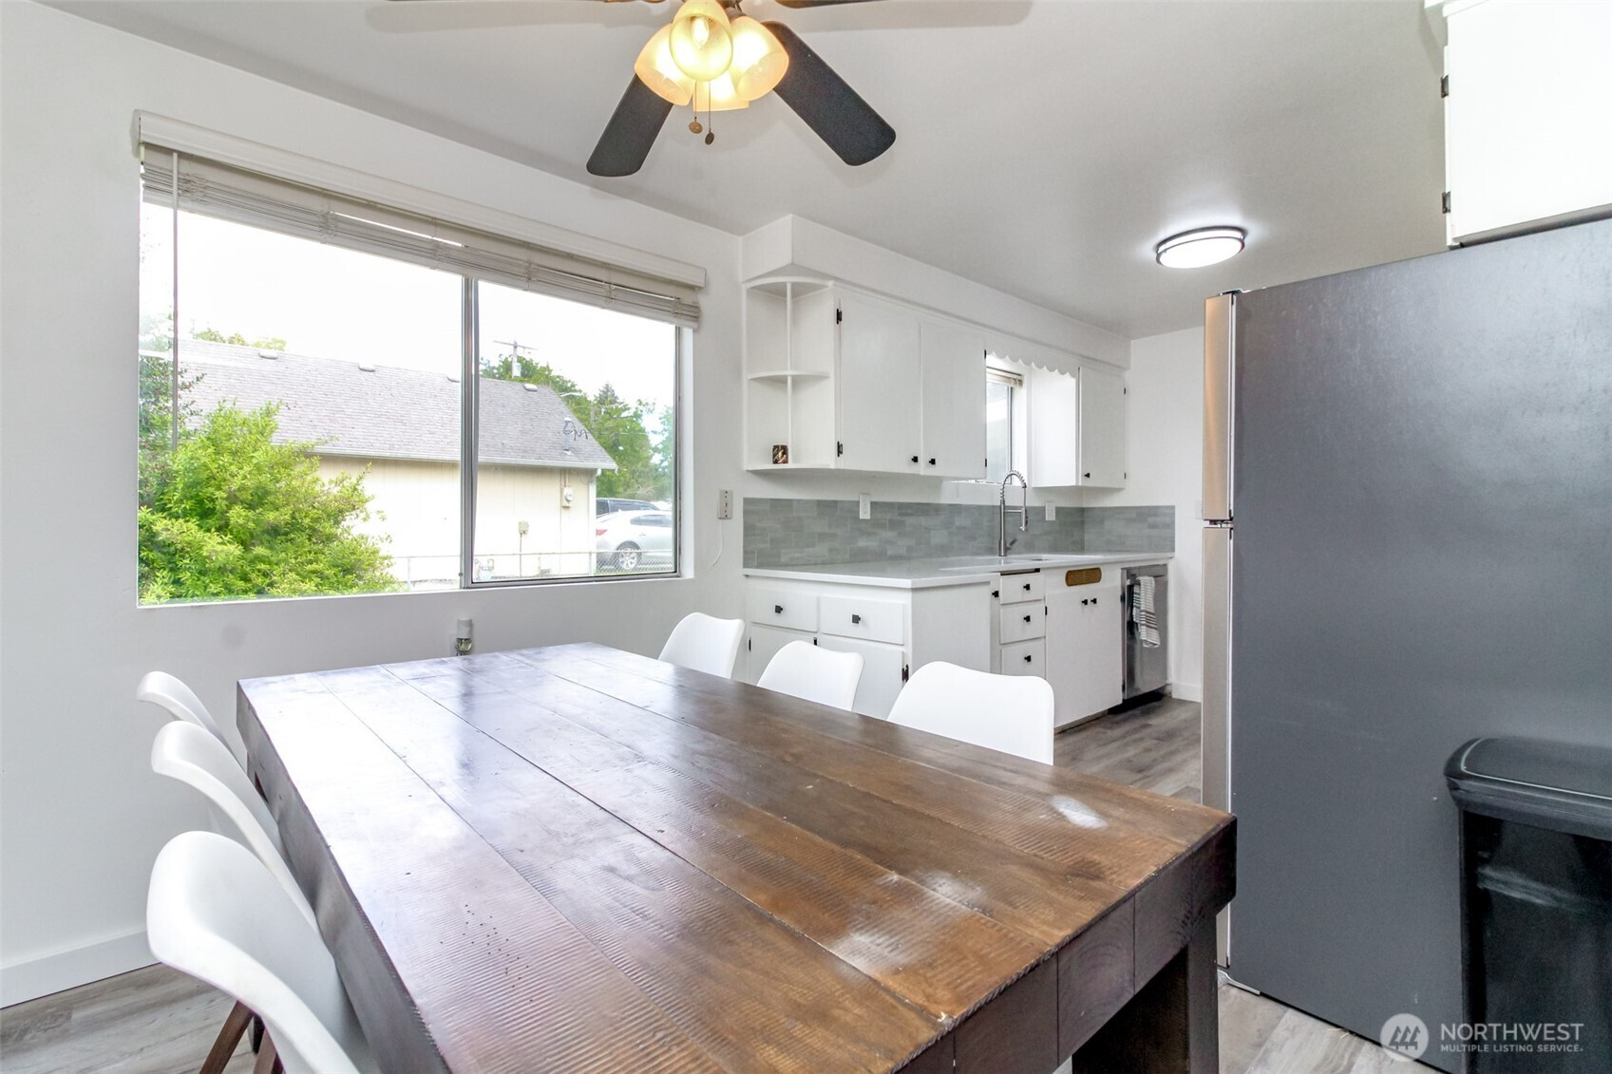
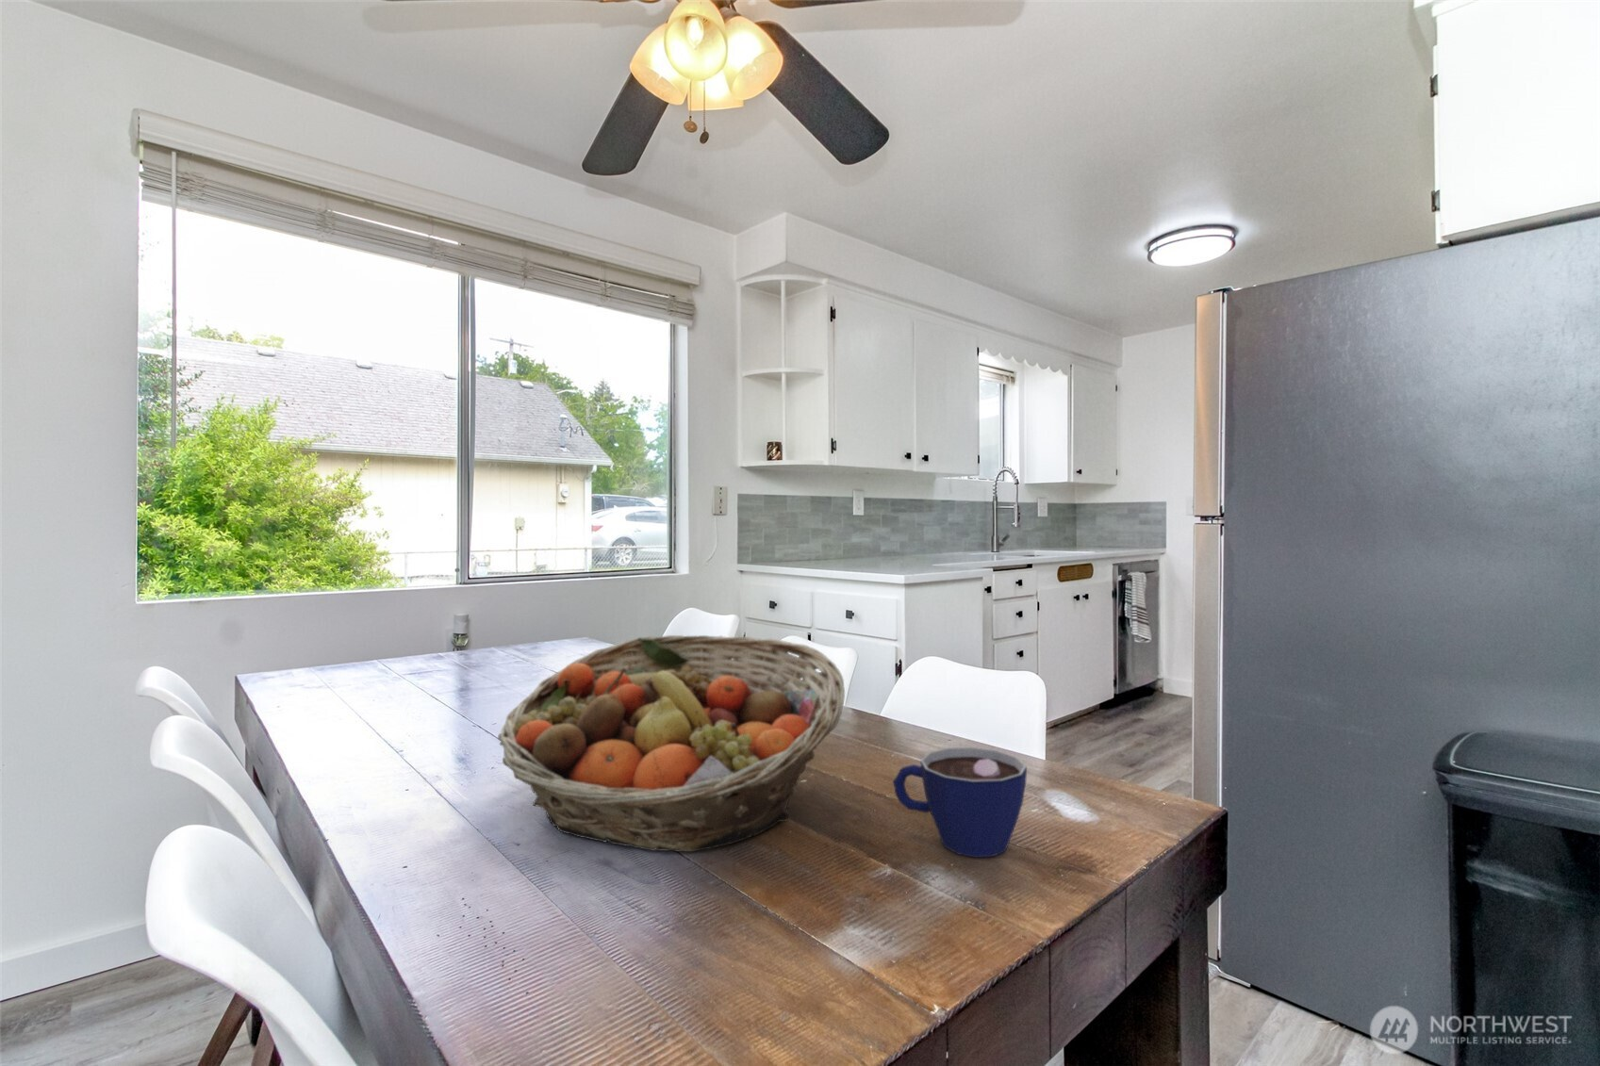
+ cup [893,746,1028,859]
+ fruit basket [497,634,846,853]
